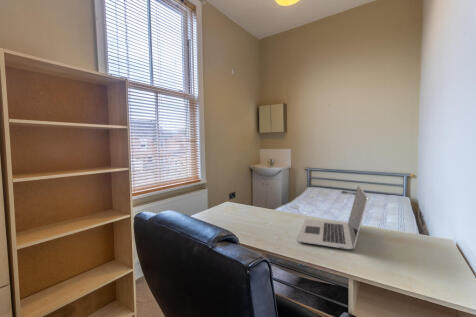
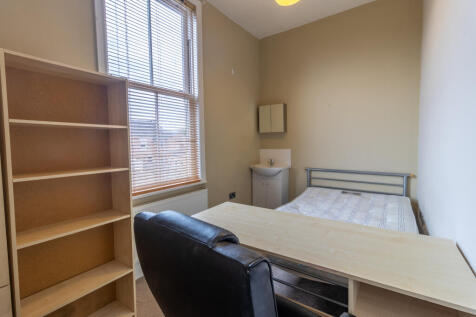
- laptop [297,184,369,250]
